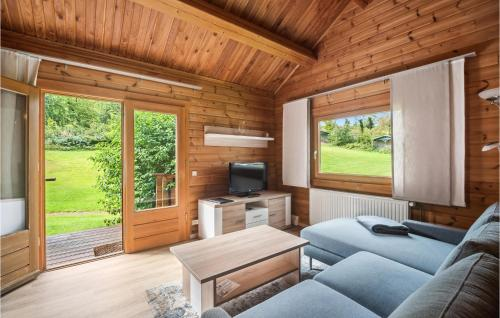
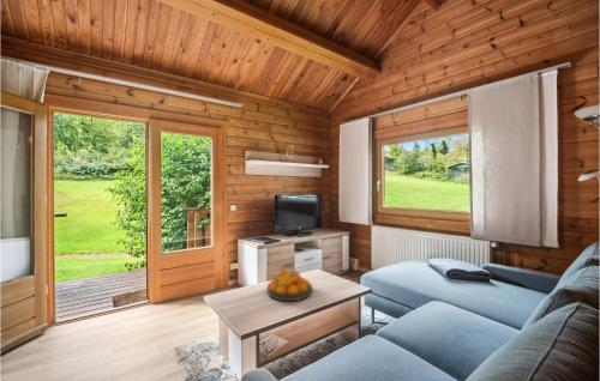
+ fruit bowl [266,268,313,302]
